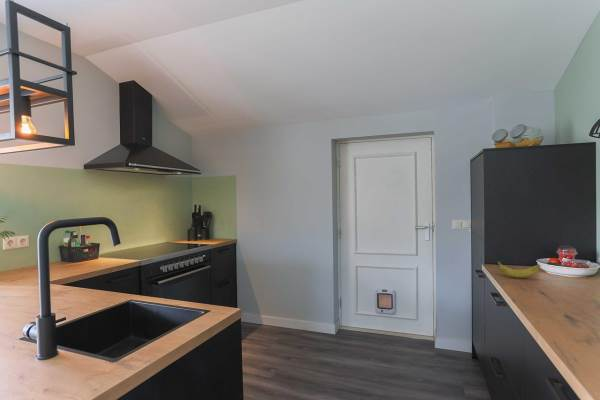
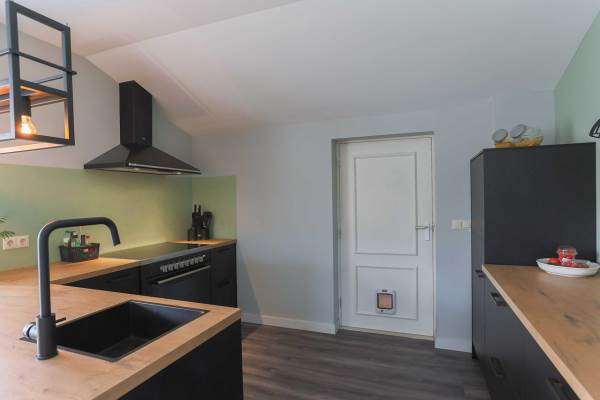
- banana [497,261,541,279]
